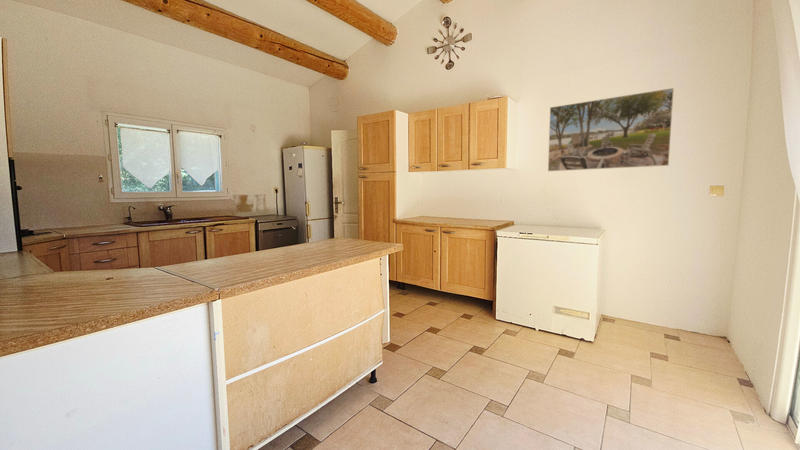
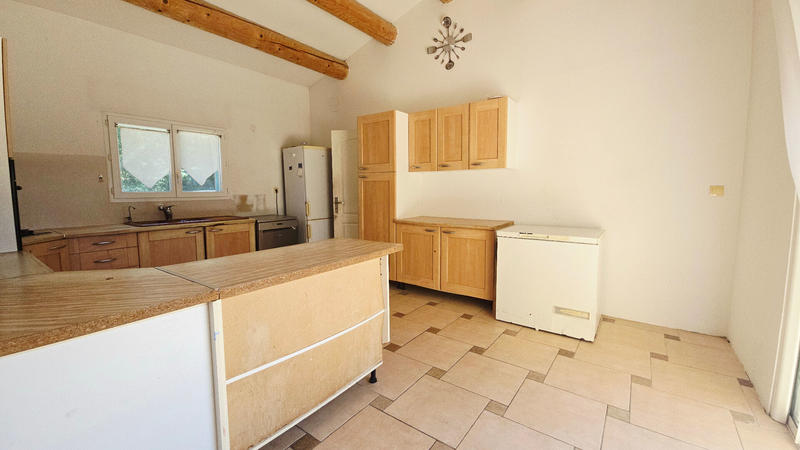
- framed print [547,87,675,172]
